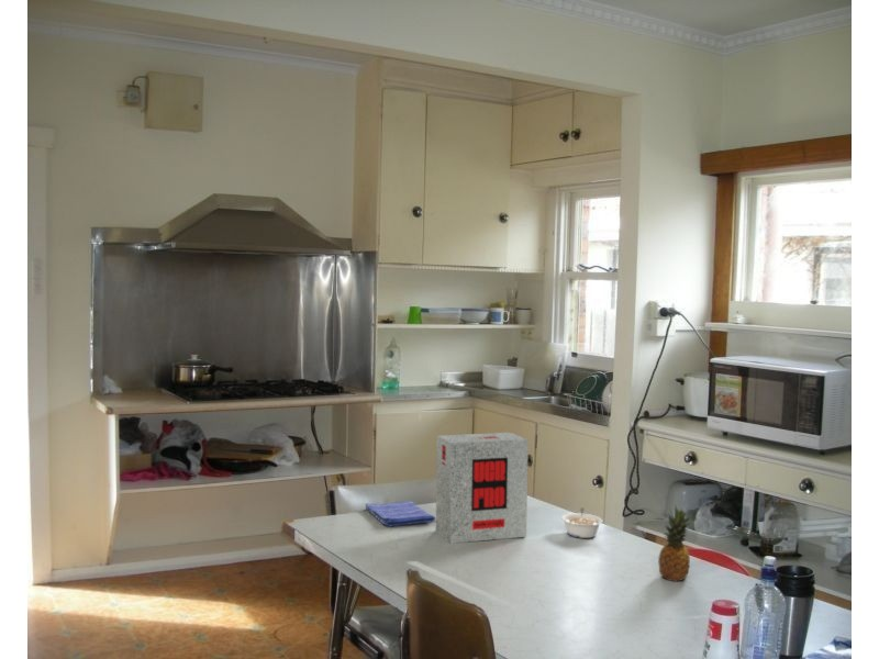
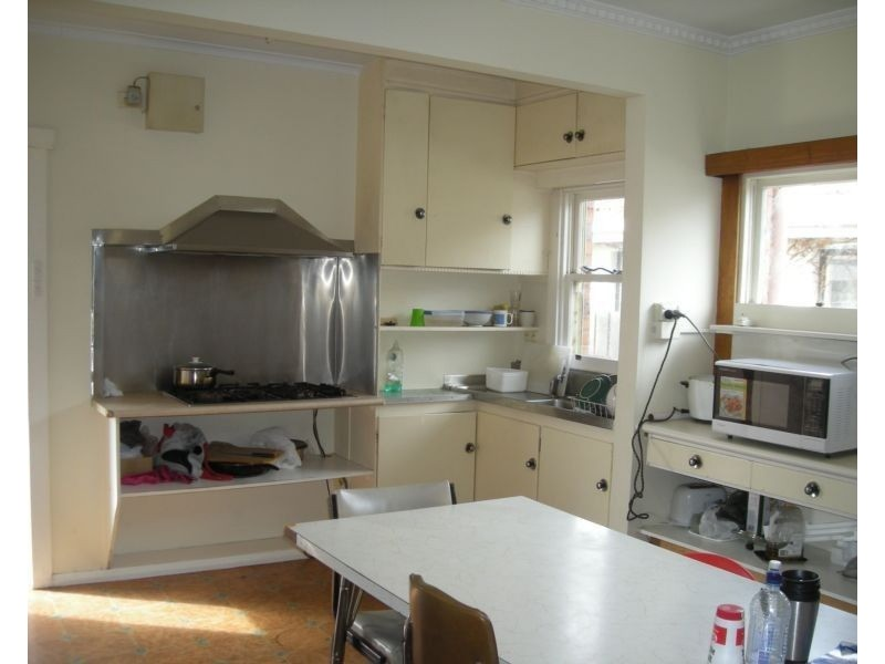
- dish towel [365,500,436,528]
- cereal box [435,432,530,545]
- fruit [657,504,692,582]
- legume [560,507,603,539]
